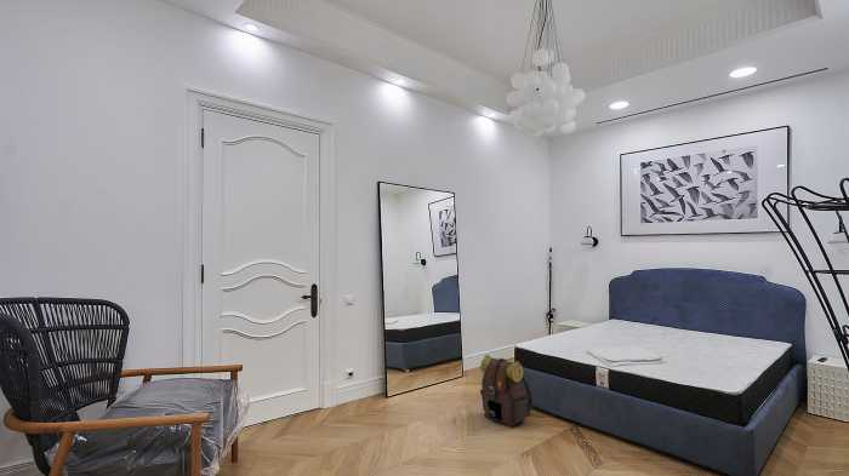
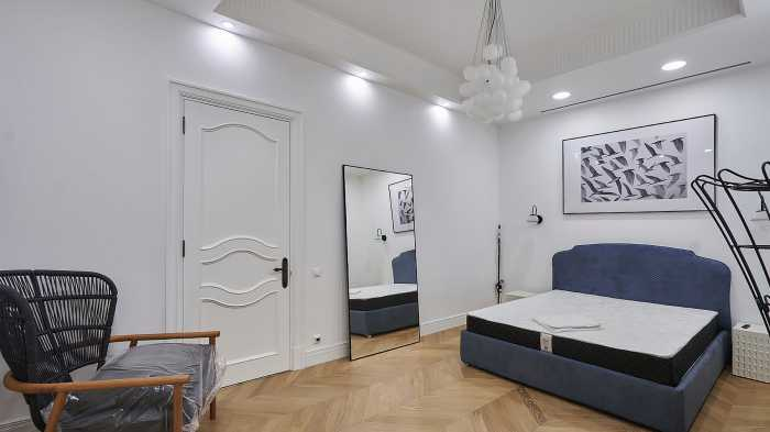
- backpack [479,354,534,428]
